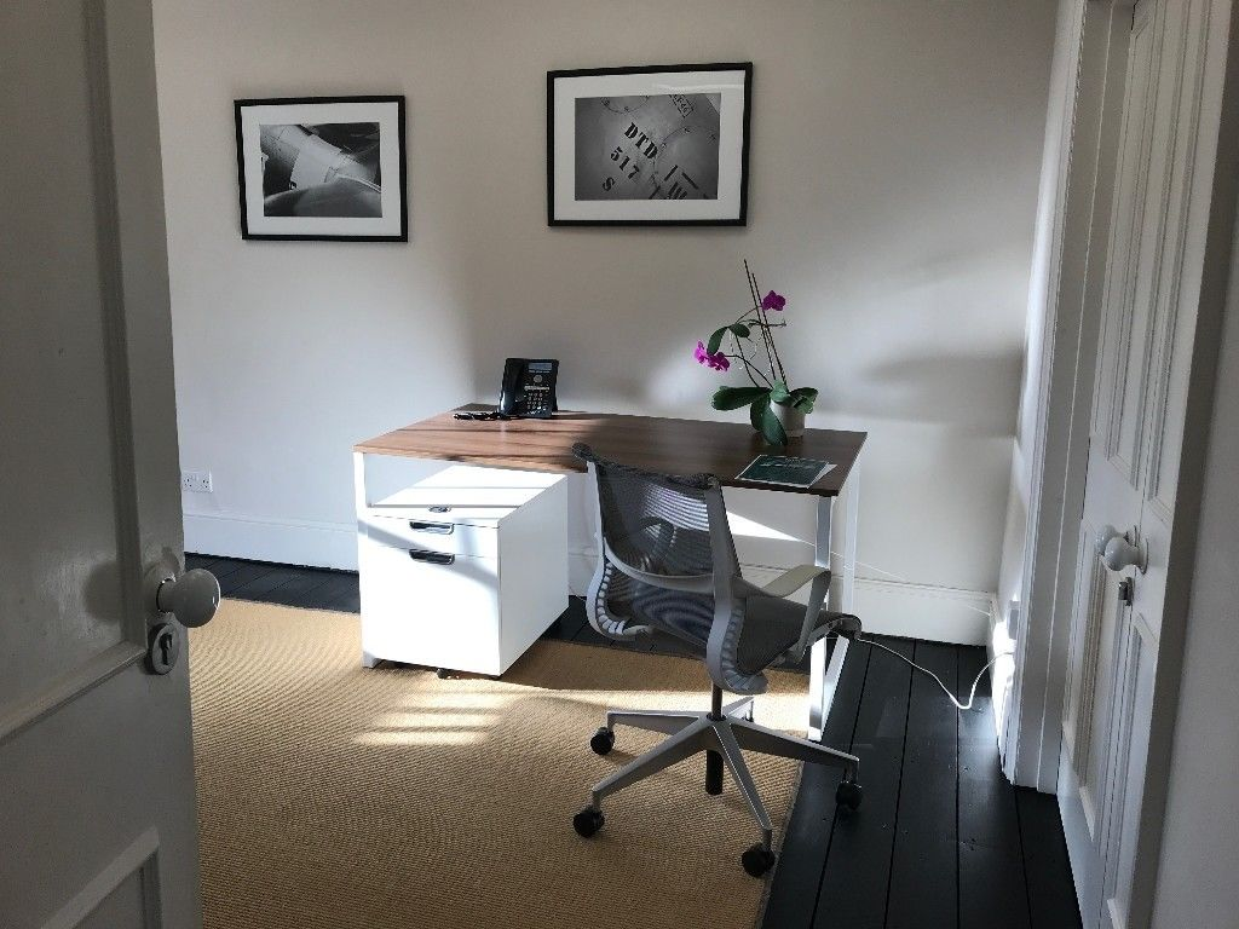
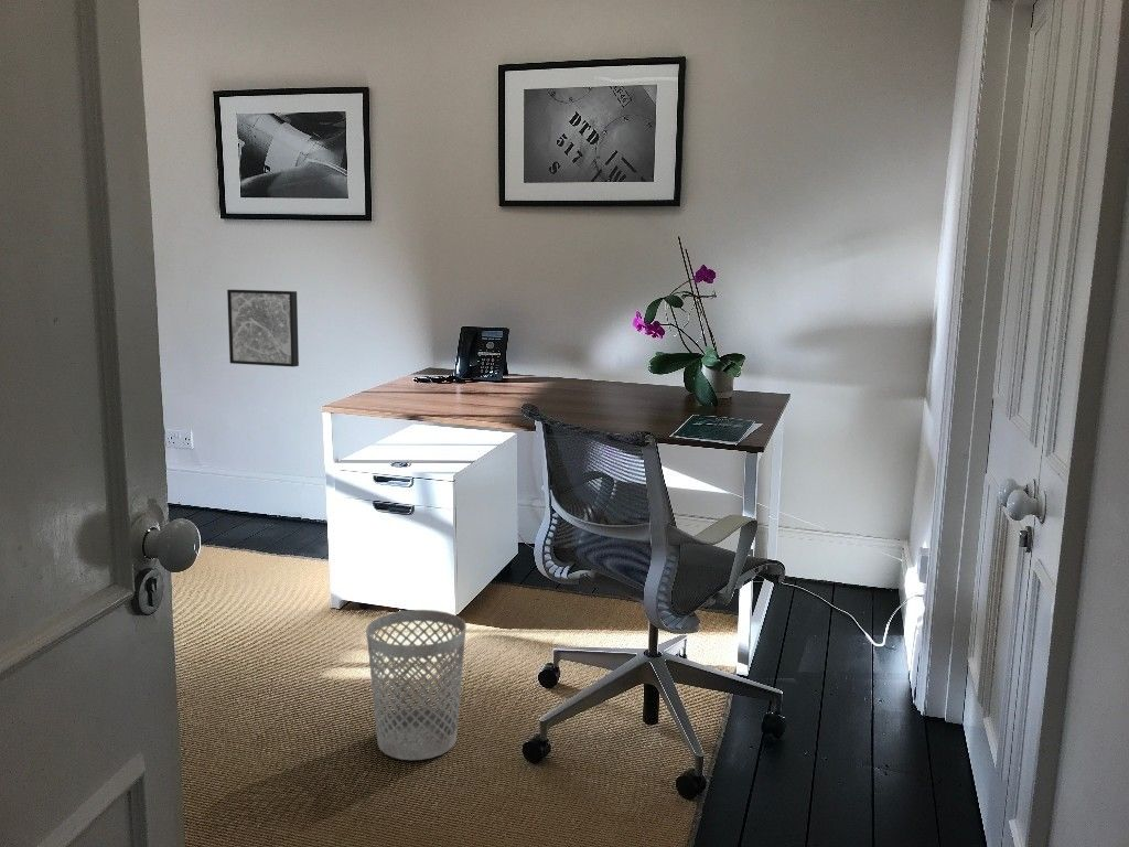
+ wastebasket [365,609,467,761]
+ wall art [226,289,300,368]
